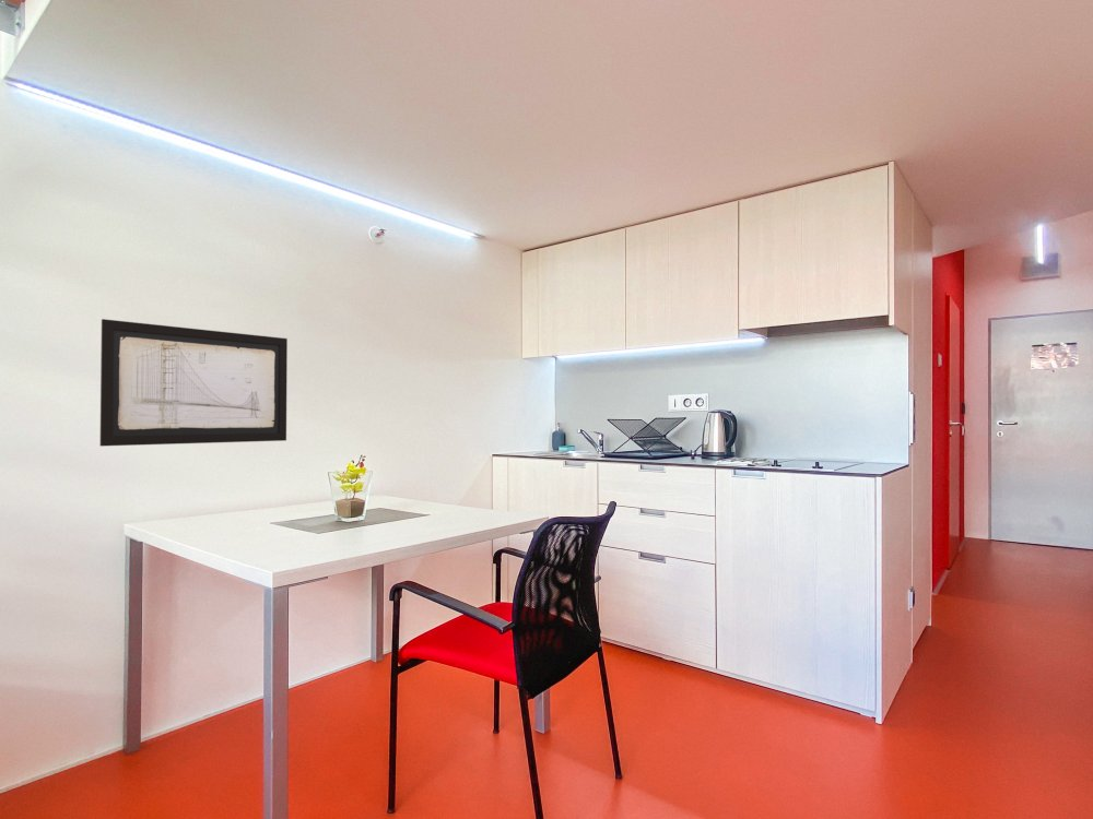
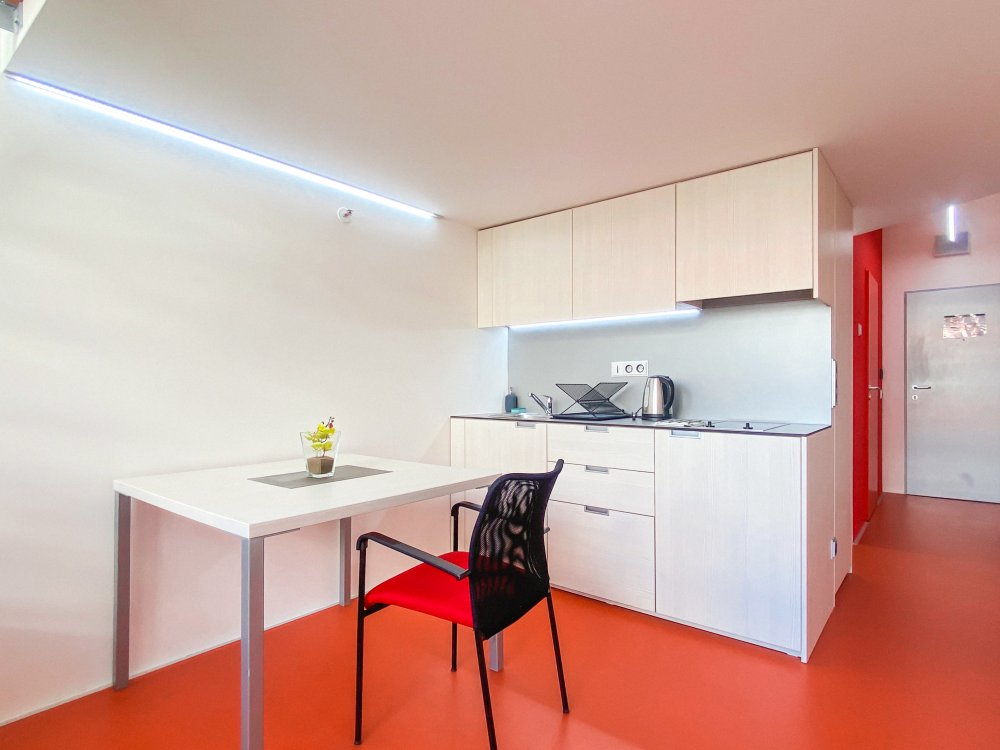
- wall art [98,318,289,448]
